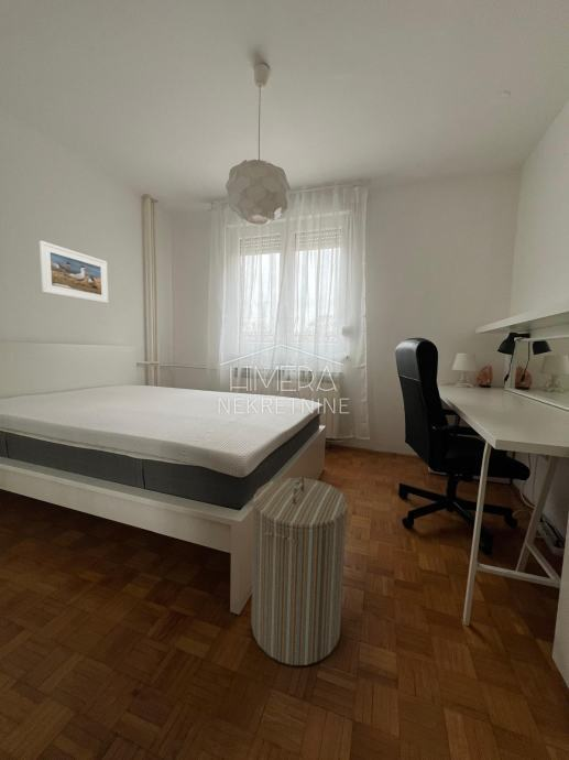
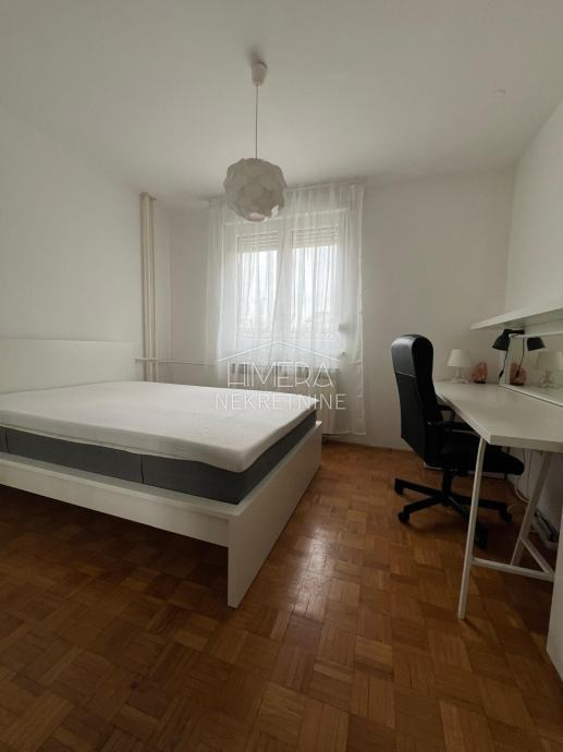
- laundry hamper [251,475,349,666]
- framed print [39,240,109,304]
